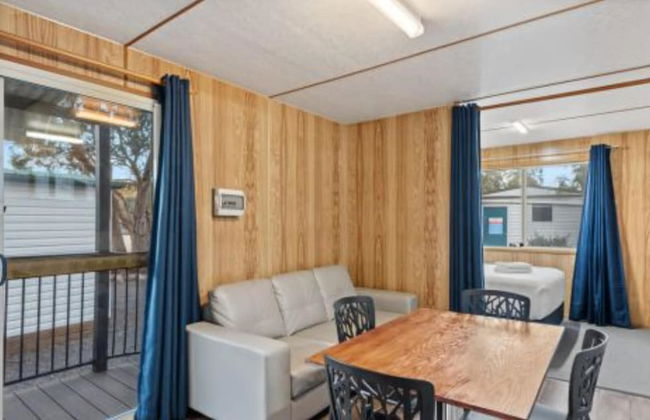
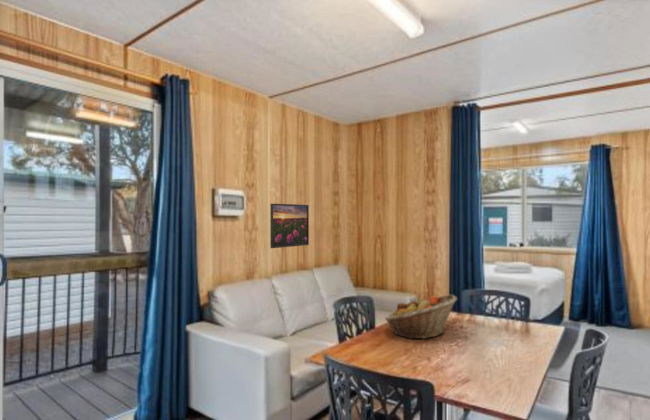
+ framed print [269,203,310,249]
+ fruit basket [384,294,458,340]
